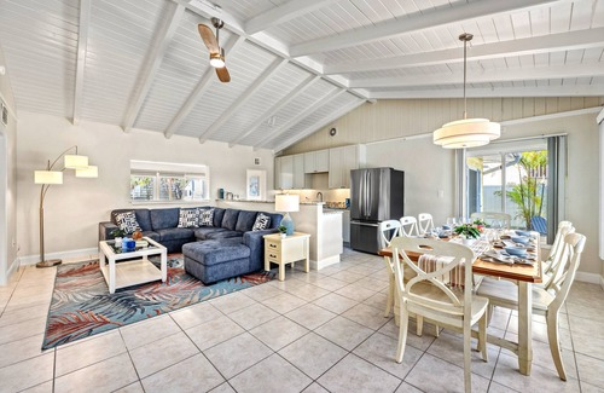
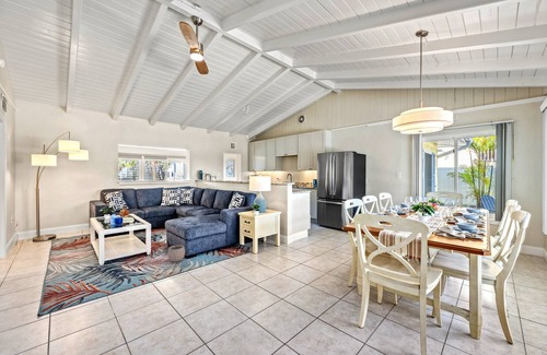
+ plant pot [166,241,186,263]
